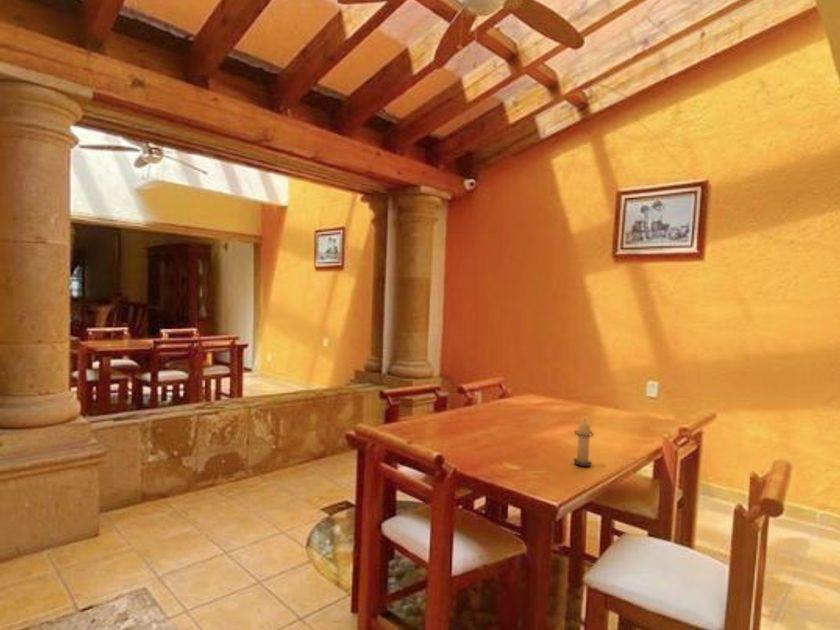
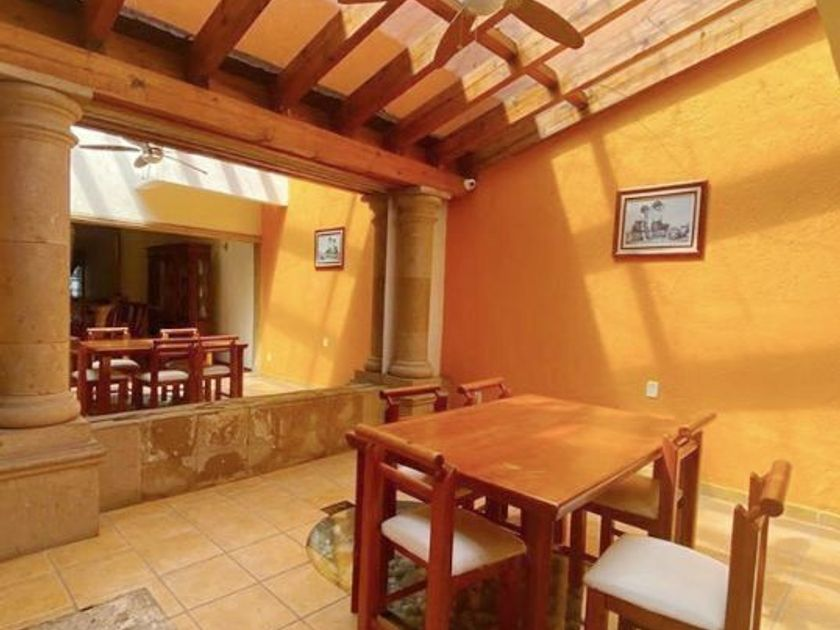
- candle [572,417,594,467]
